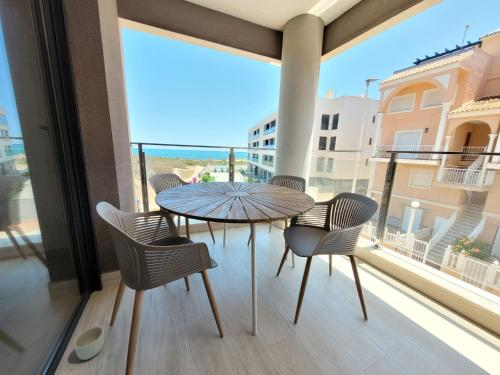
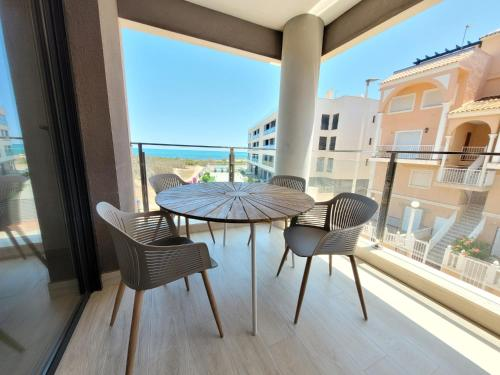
- planter [73,325,105,361]
